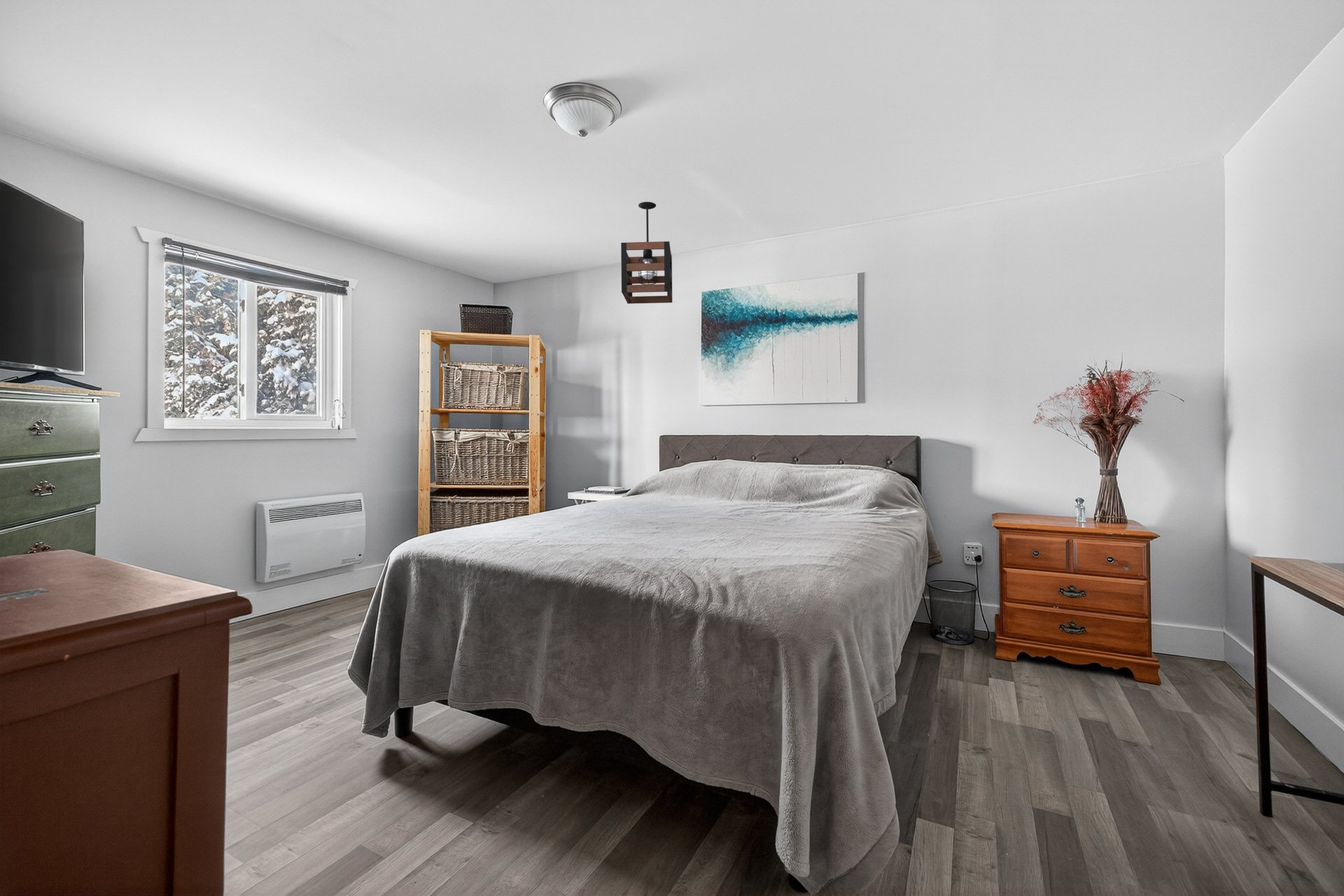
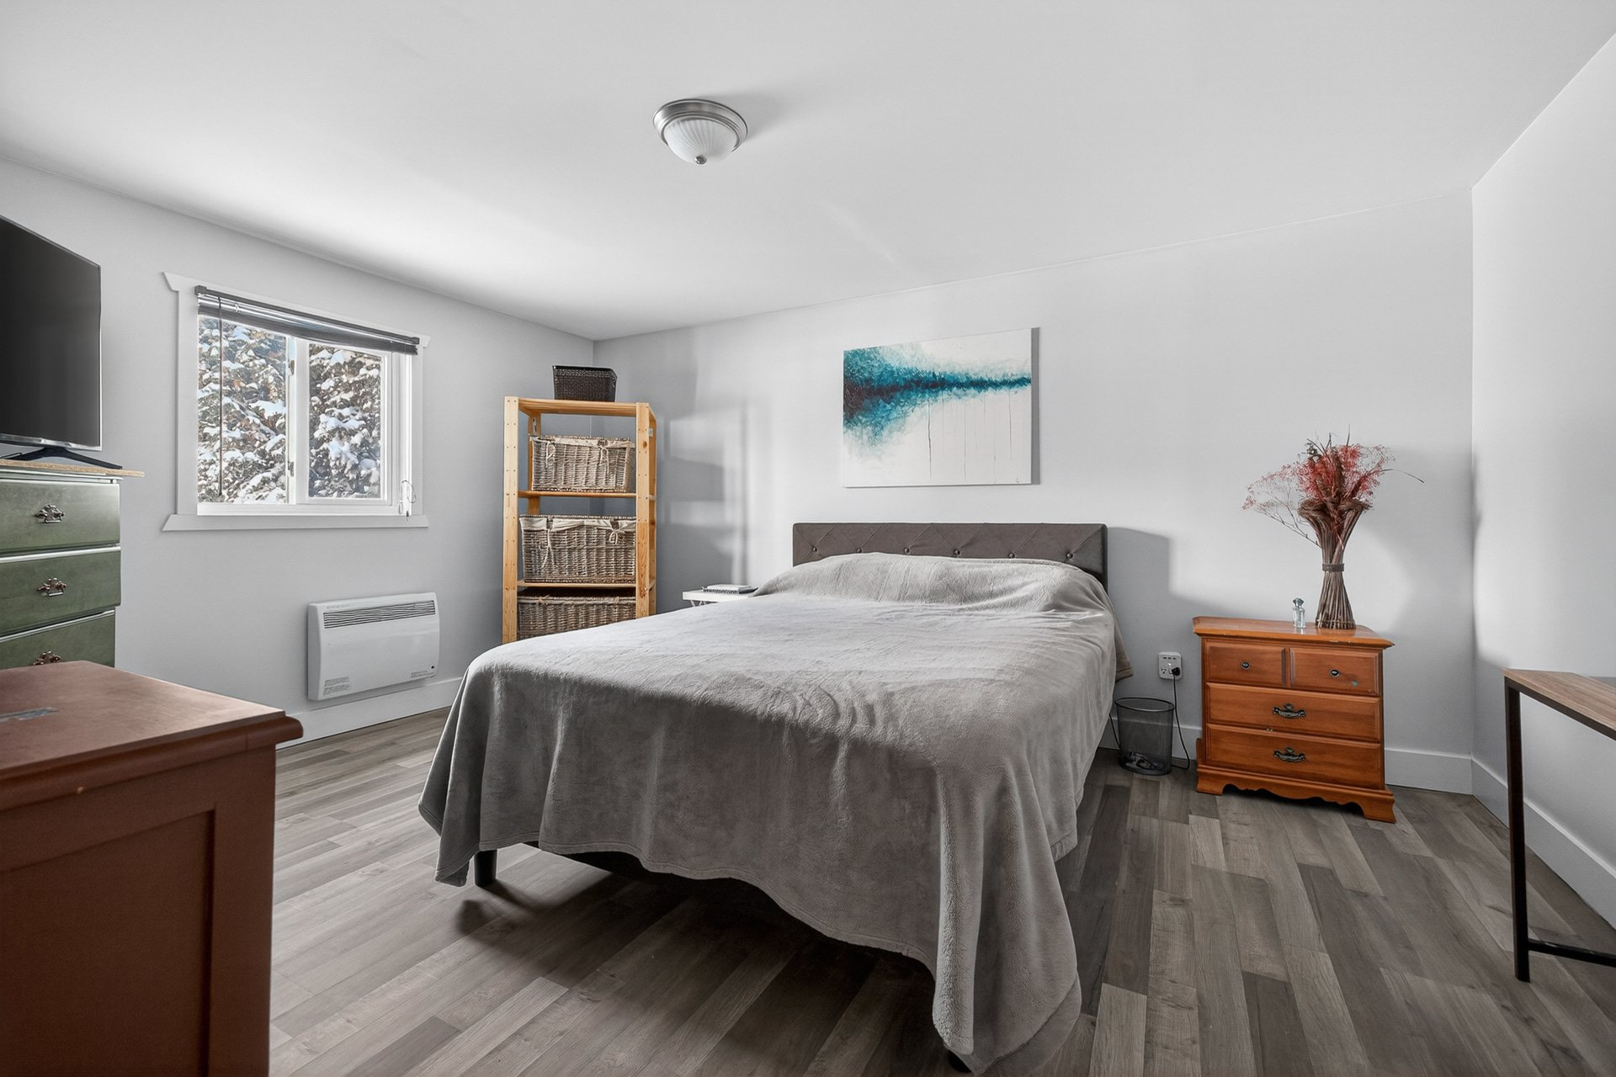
- pendant light [620,201,673,304]
